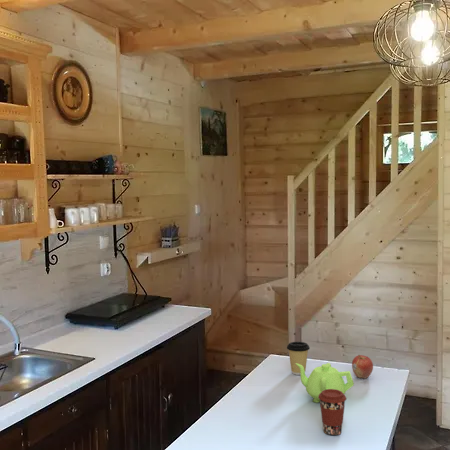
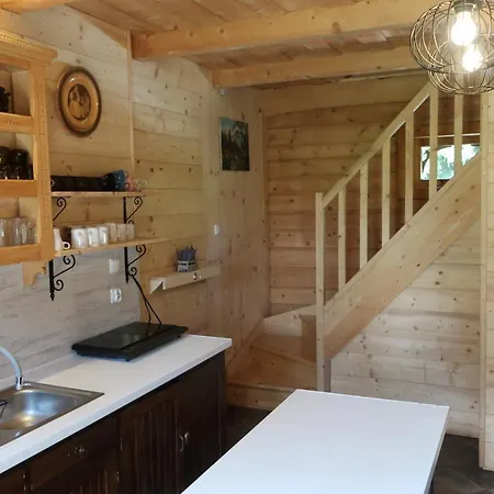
- teapot [296,362,355,404]
- coffee cup [318,389,347,436]
- fruit [351,354,374,379]
- coffee cup [286,341,311,376]
